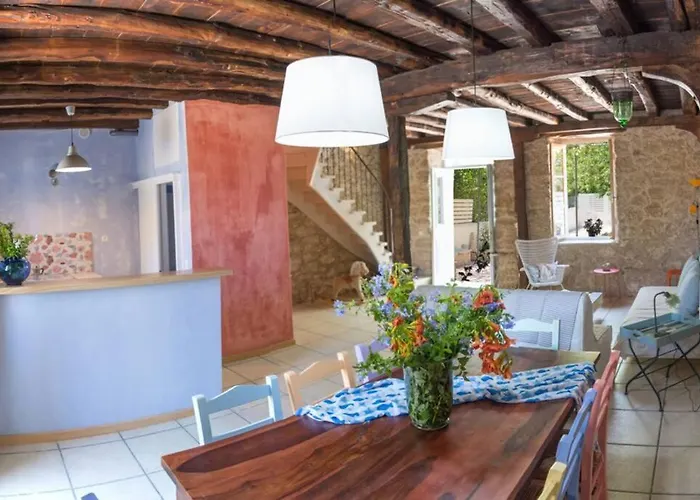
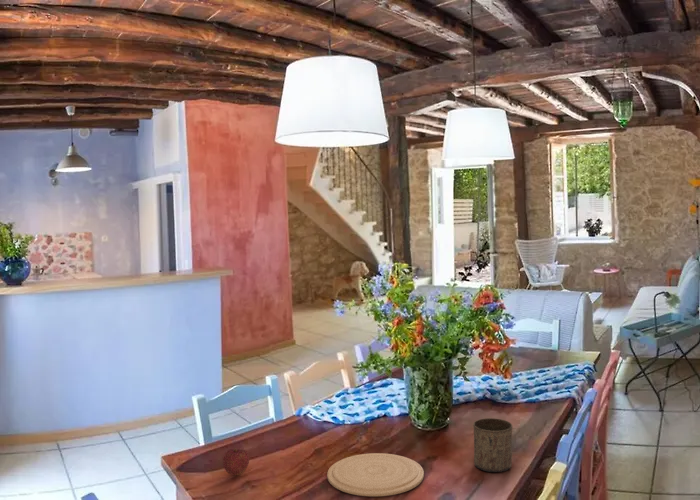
+ fruit [222,447,251,476]
+ cup [472,417,513,473]
+ plate [326,452,425,497]
